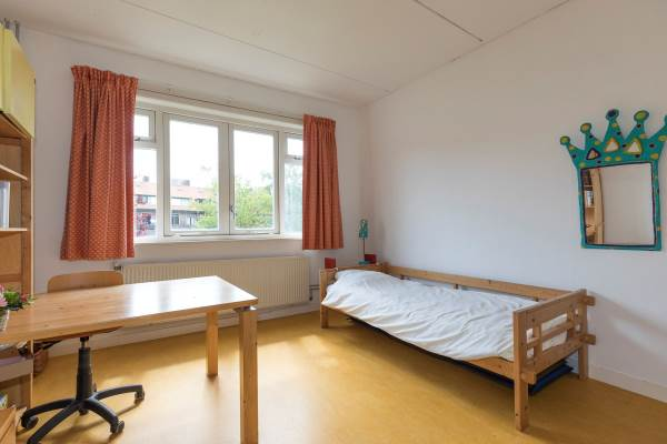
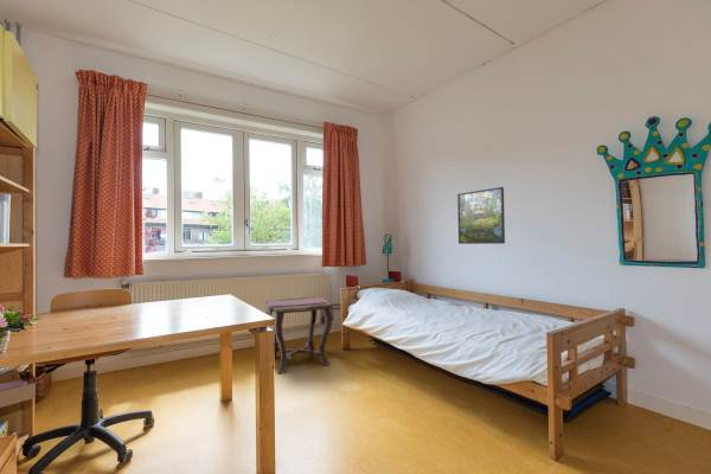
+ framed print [456,186,506,245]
+ side table [264,295,334,374]
